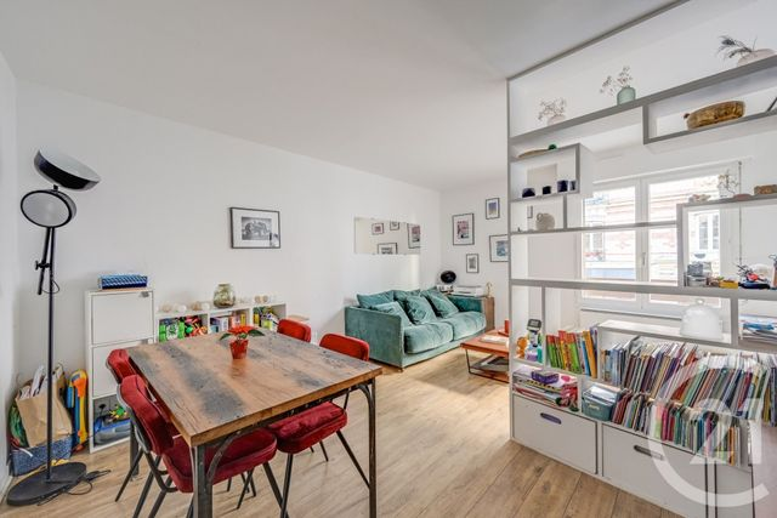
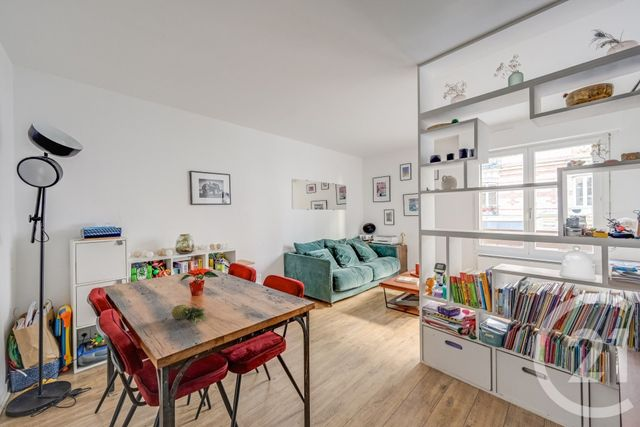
+ fruit [171,304,207,325]
